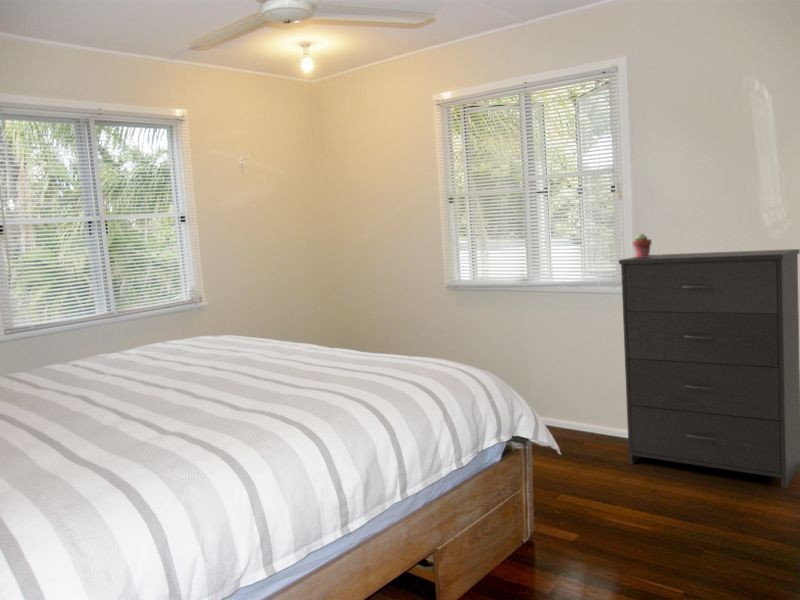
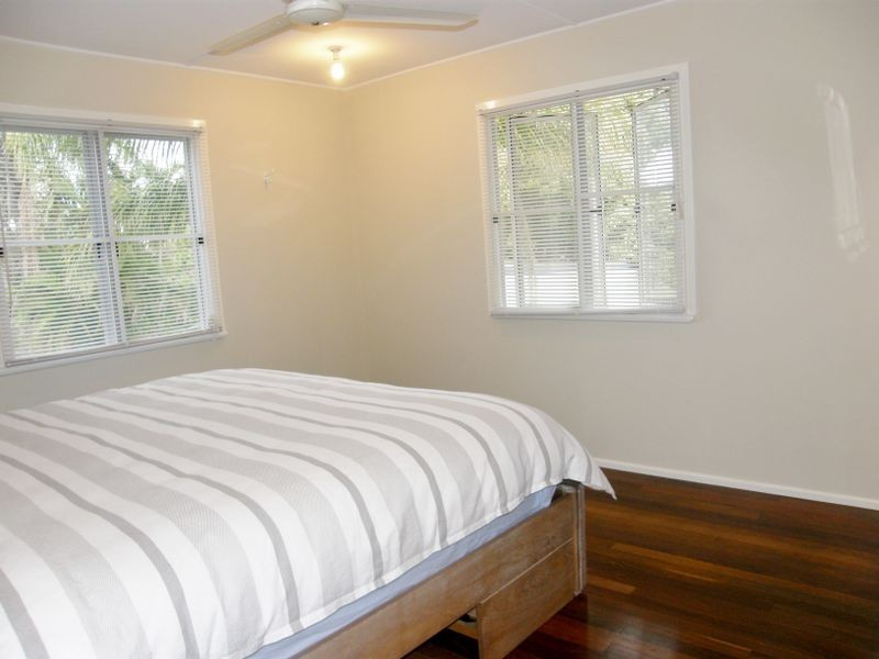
- potted succulent [631,232,653,257]
- dresser [618,248,800,490]
